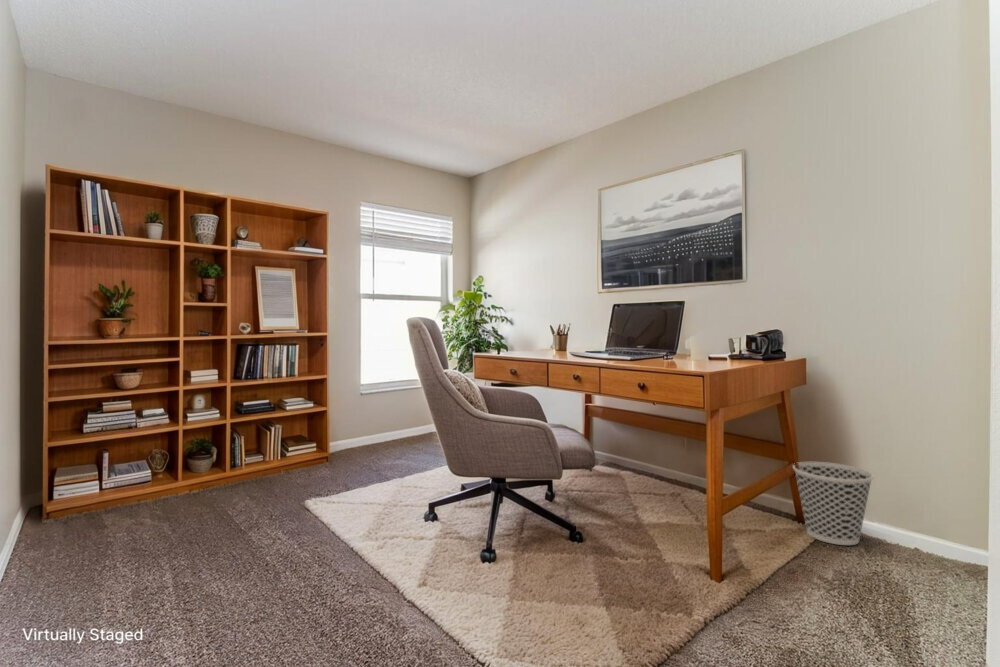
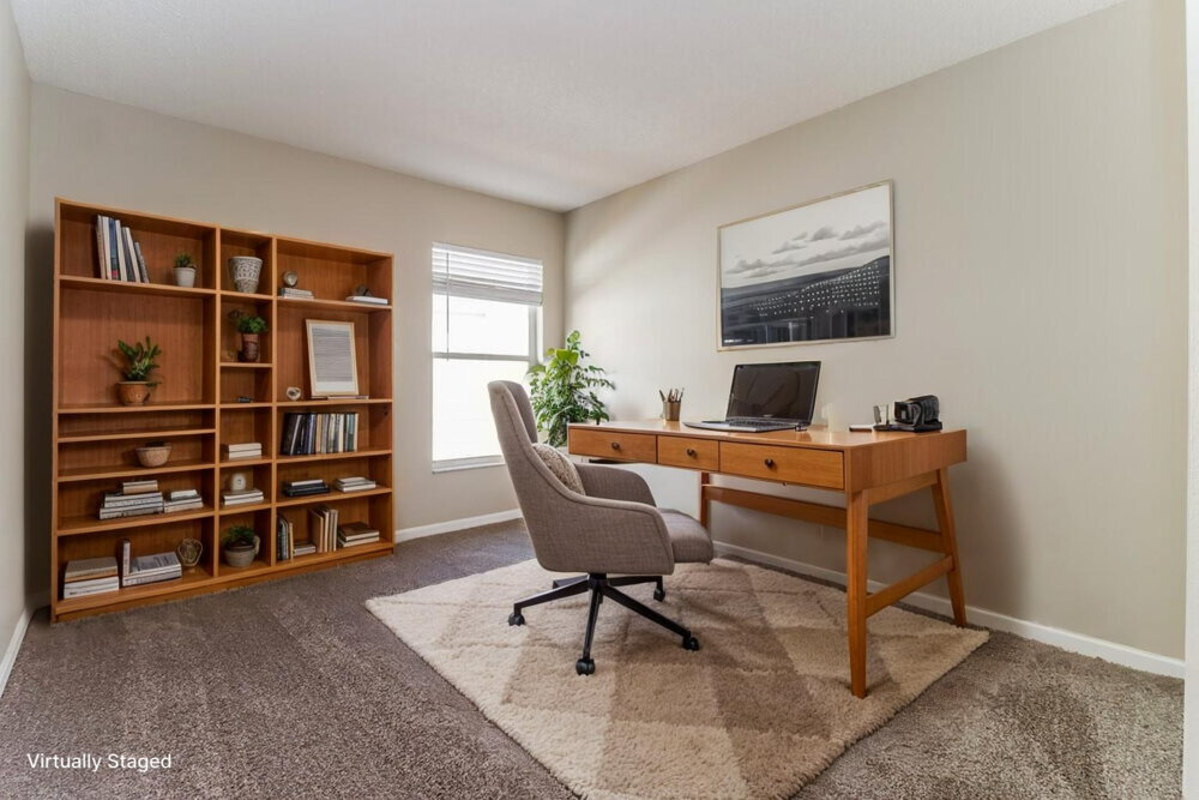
- wastebasket [792,461,875,546]
